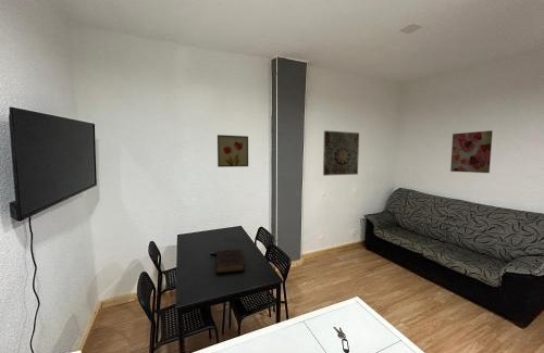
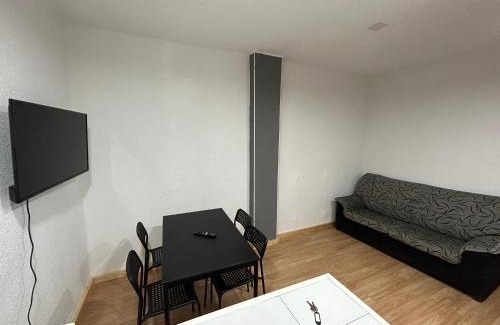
- wall art [322,129,360,177]
- wall art [217,134,249,168]
- book [215,248,246,274]
- wall art [449,129,494,174]
